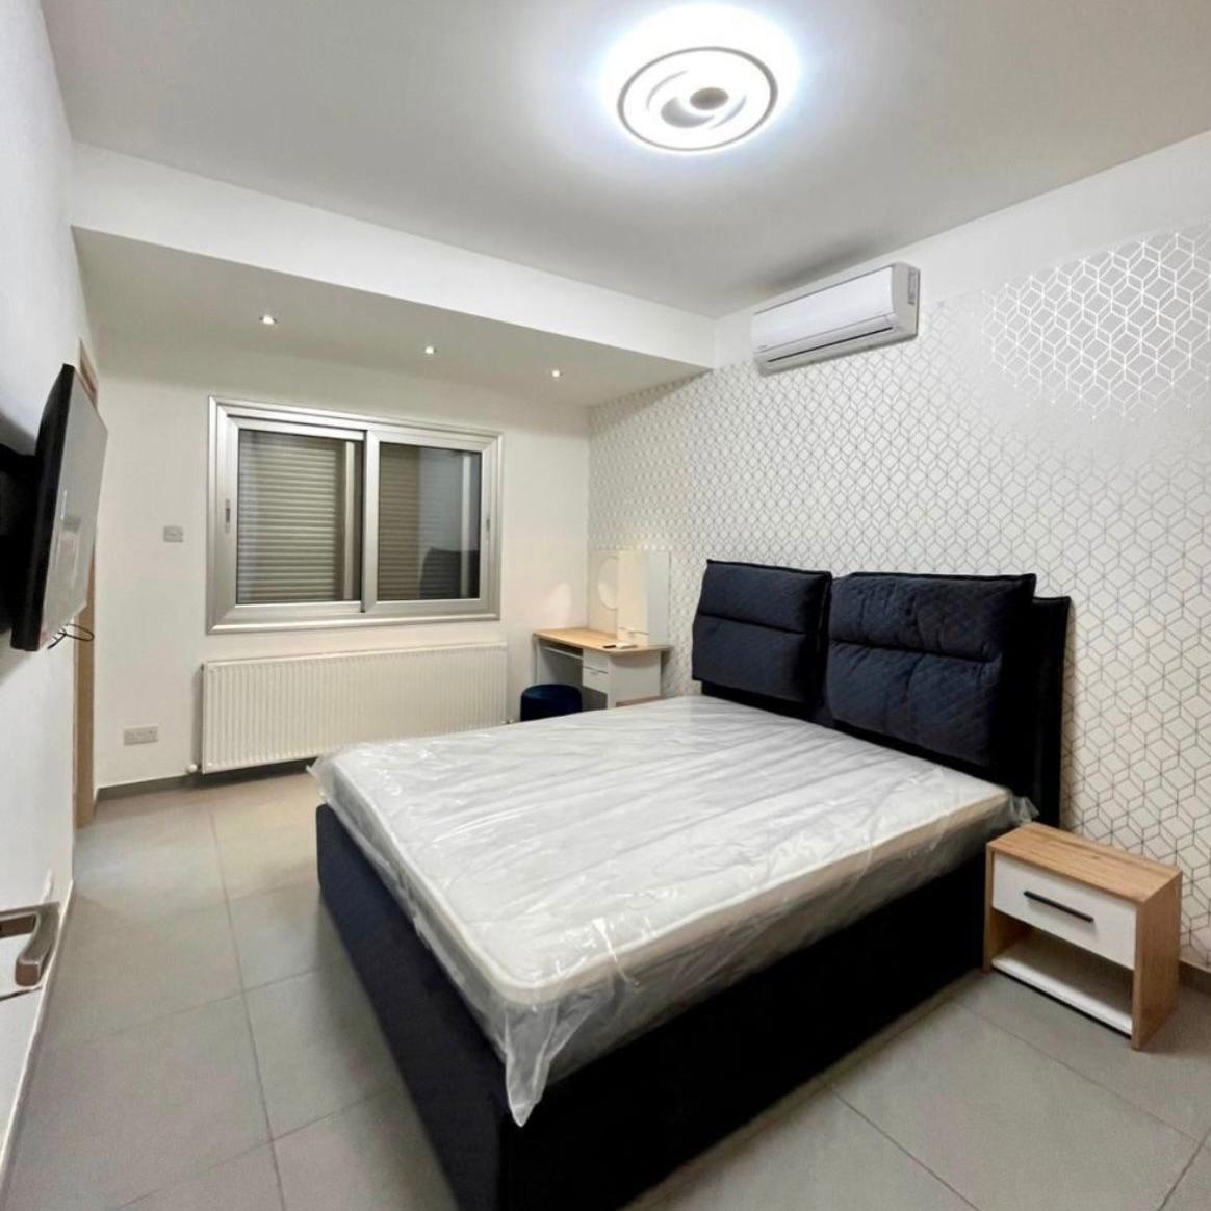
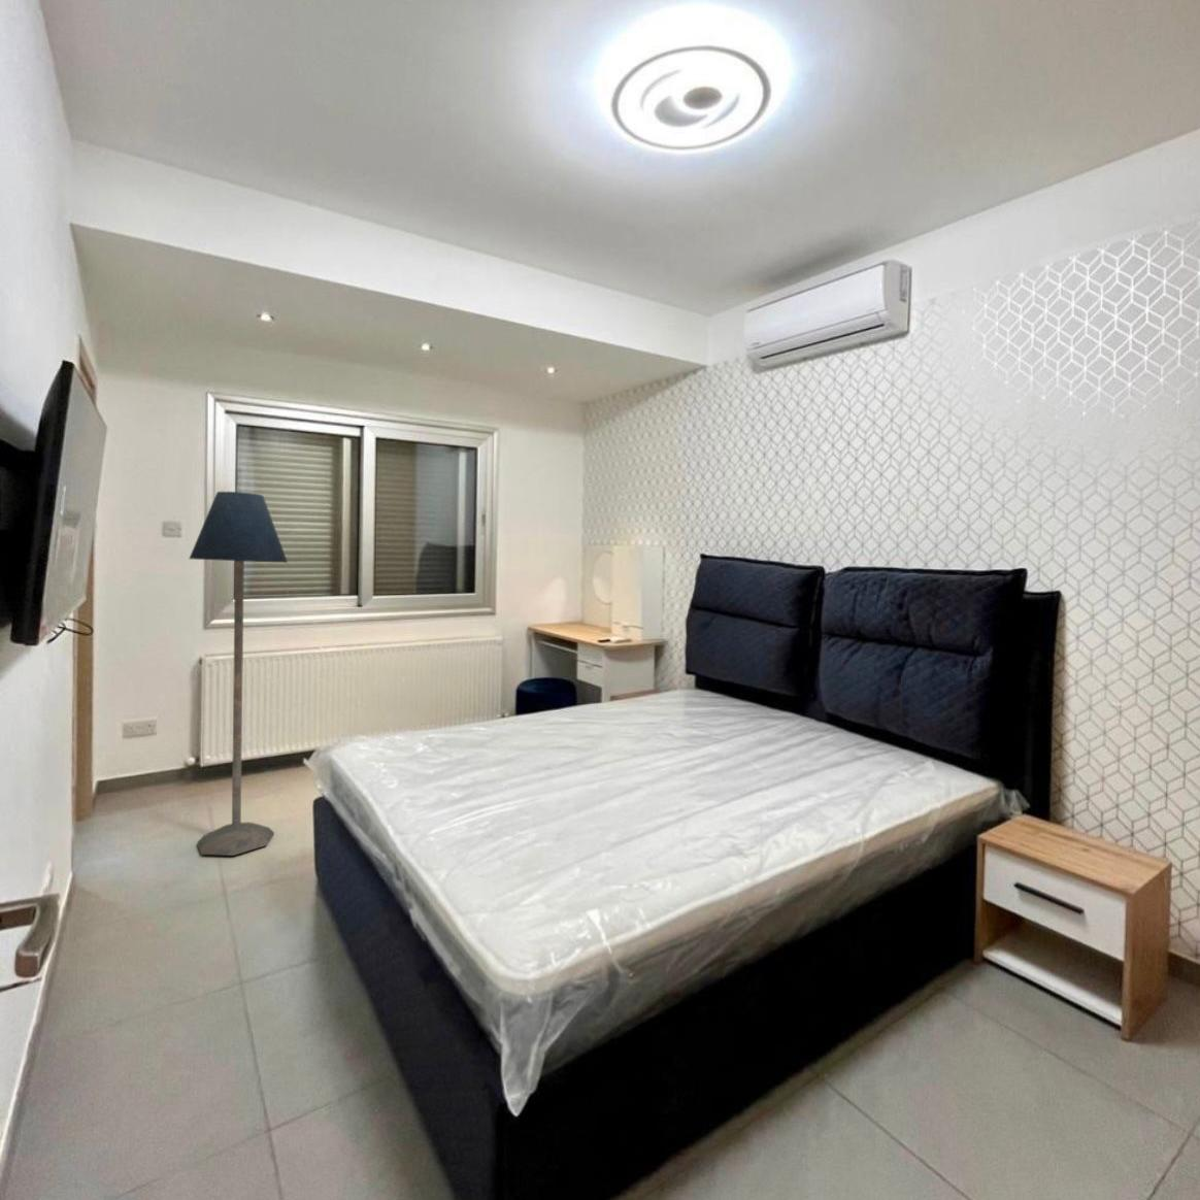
+ floor lamp [188,491,289,857]
